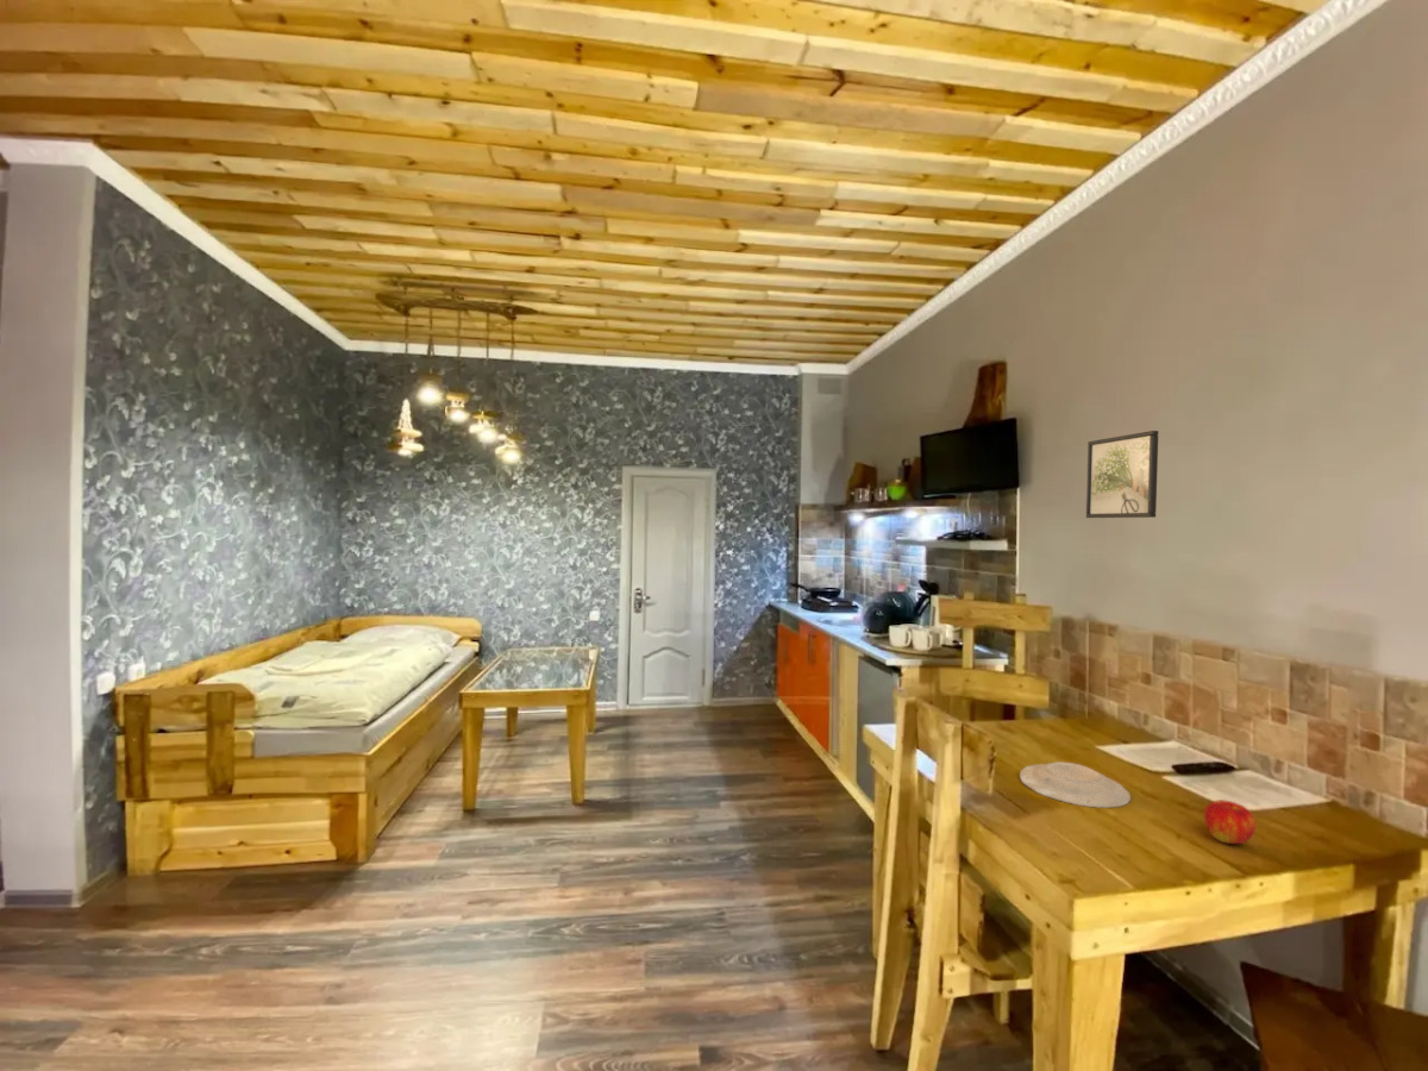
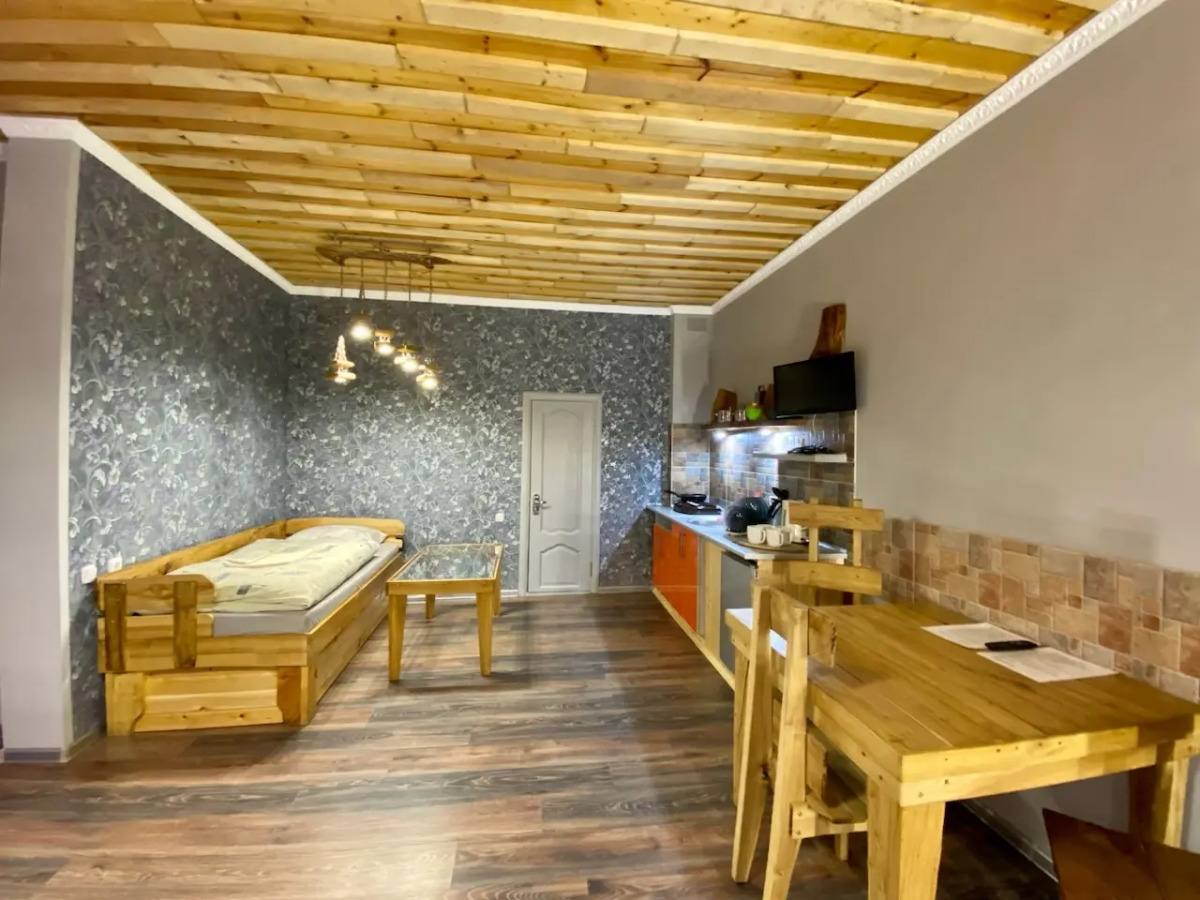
- apple [1203,798,1258,845]
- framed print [1085,430,1159,519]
- plate [1019,760,1132,809]
